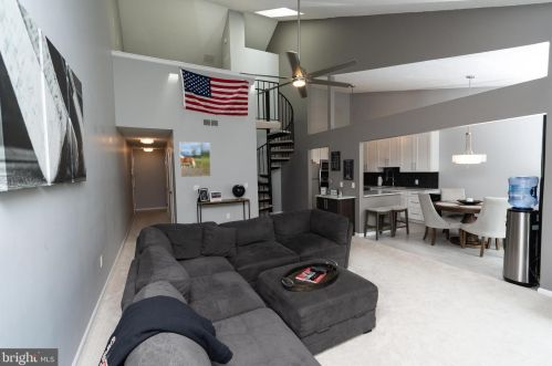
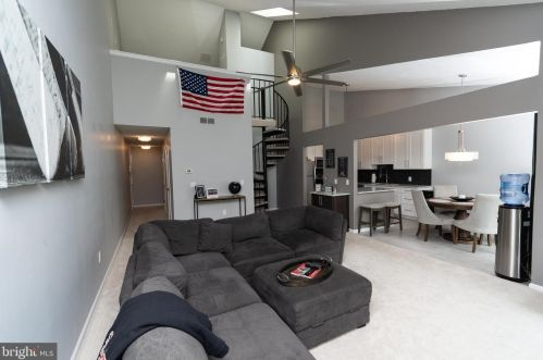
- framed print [178,140,212,178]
